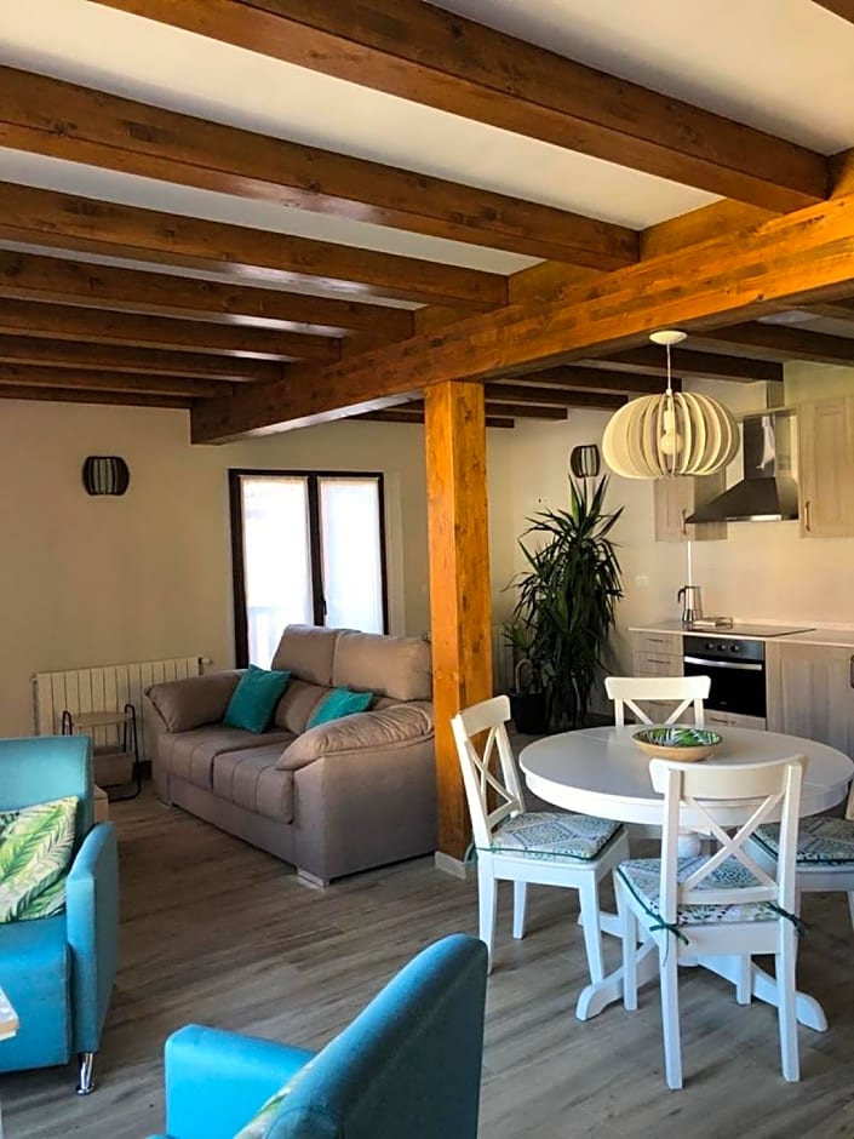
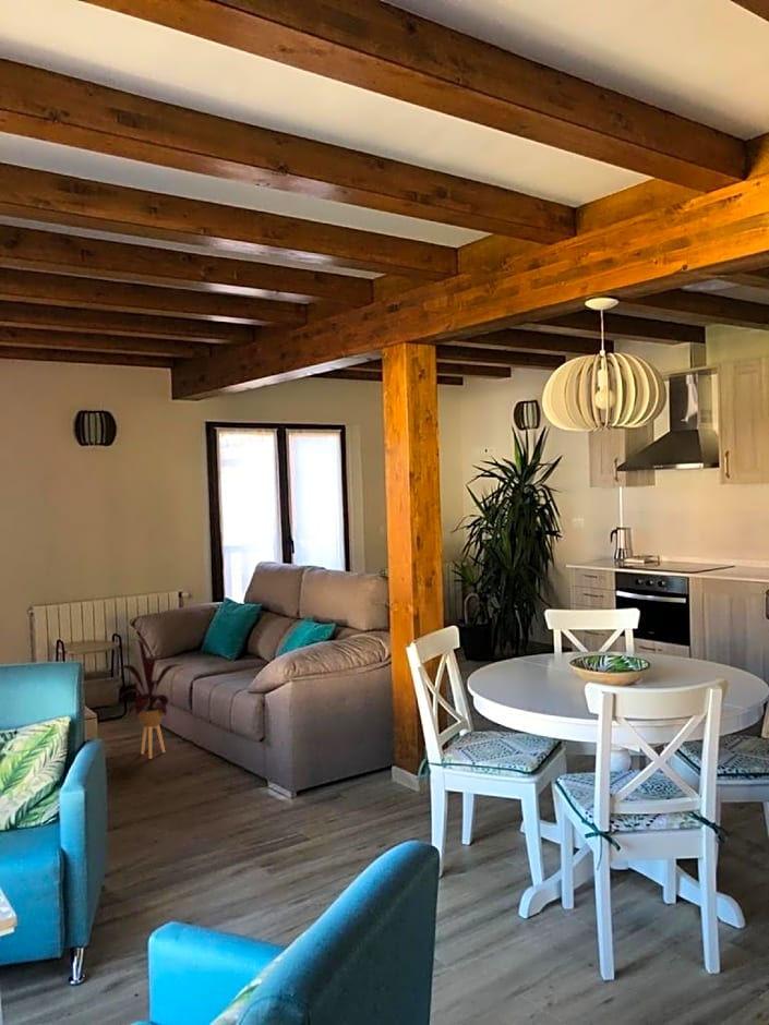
+ house plant [105,638,182,760]
